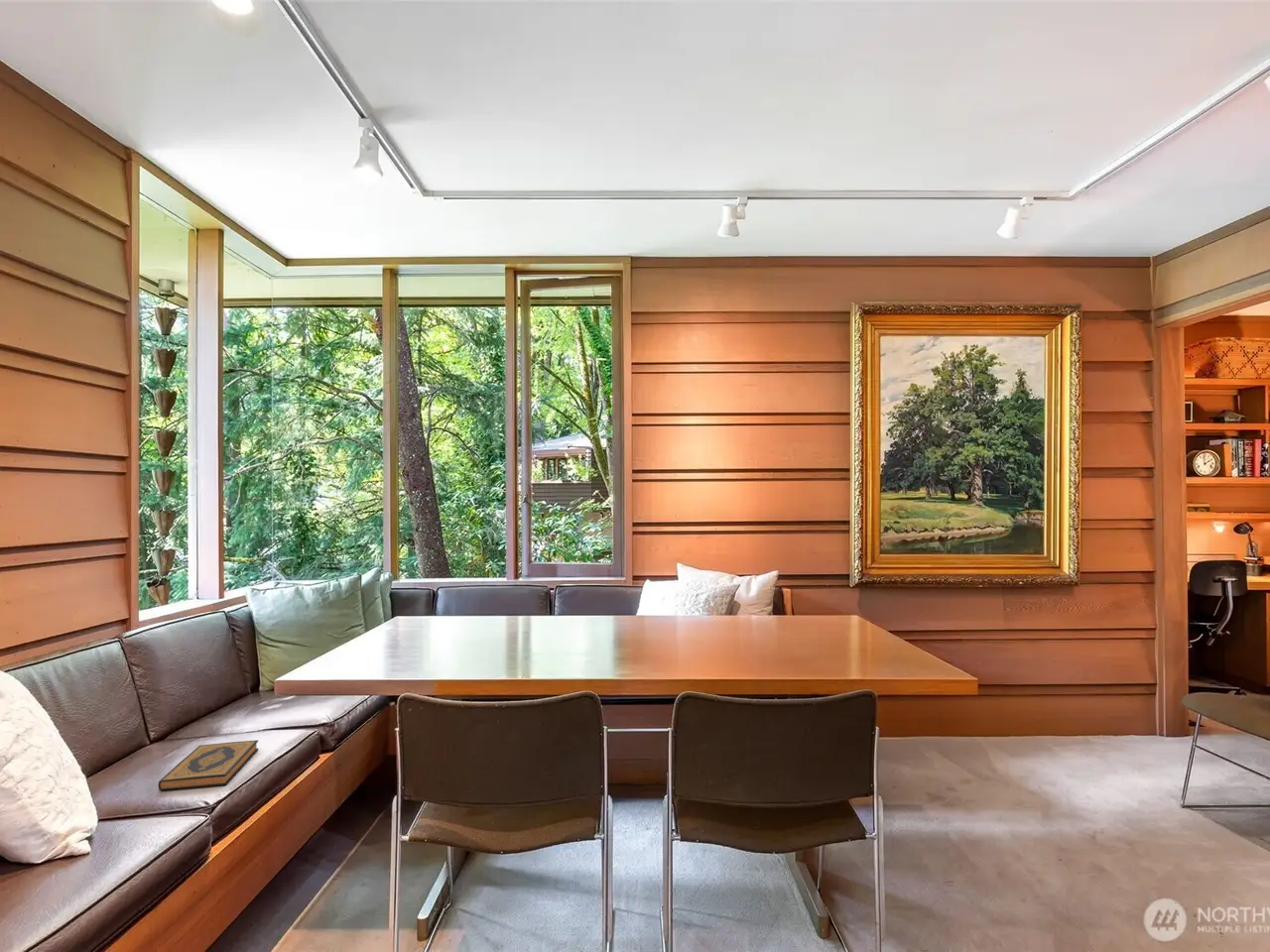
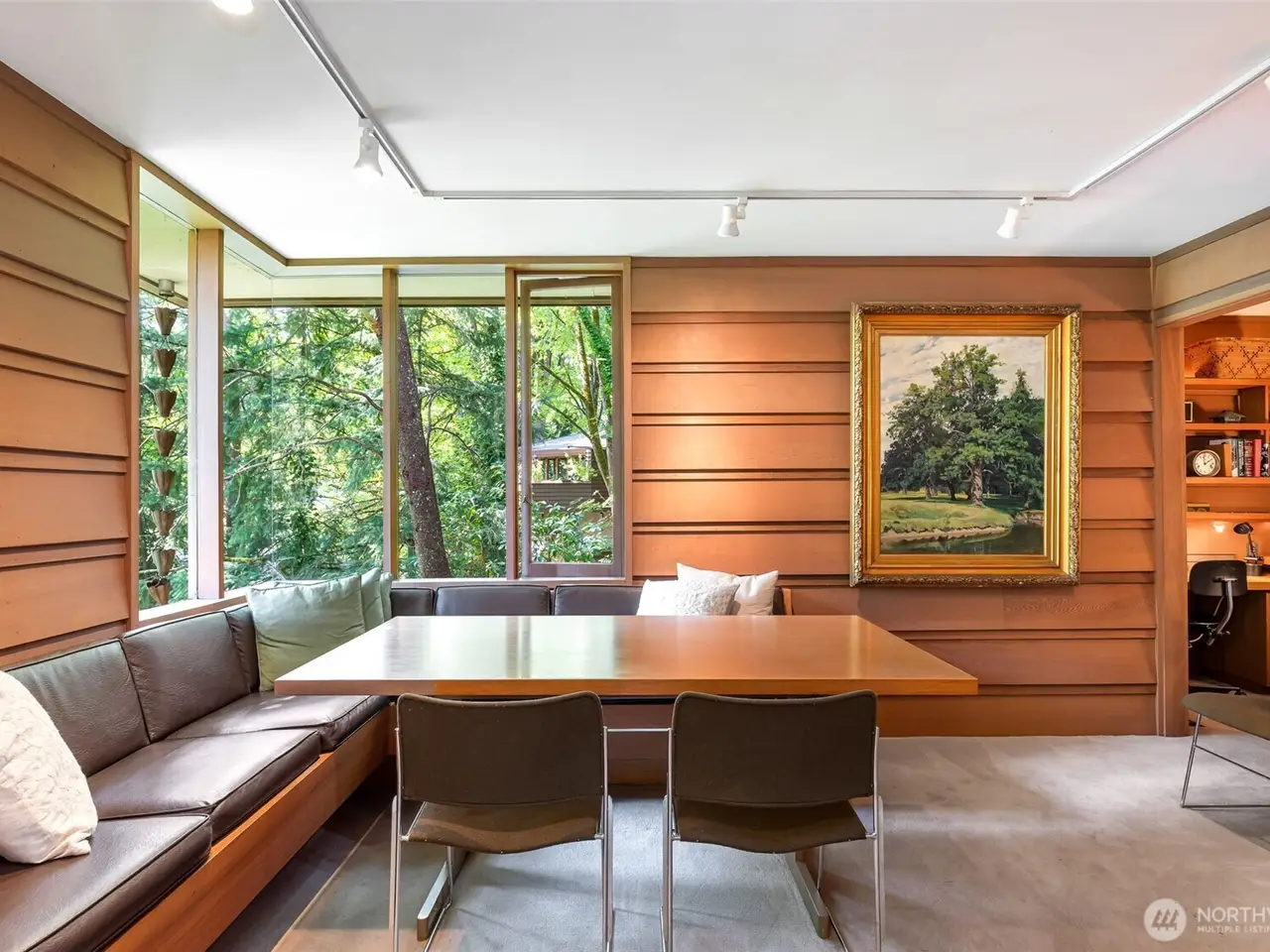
- hardback book [158,739,259,791]
